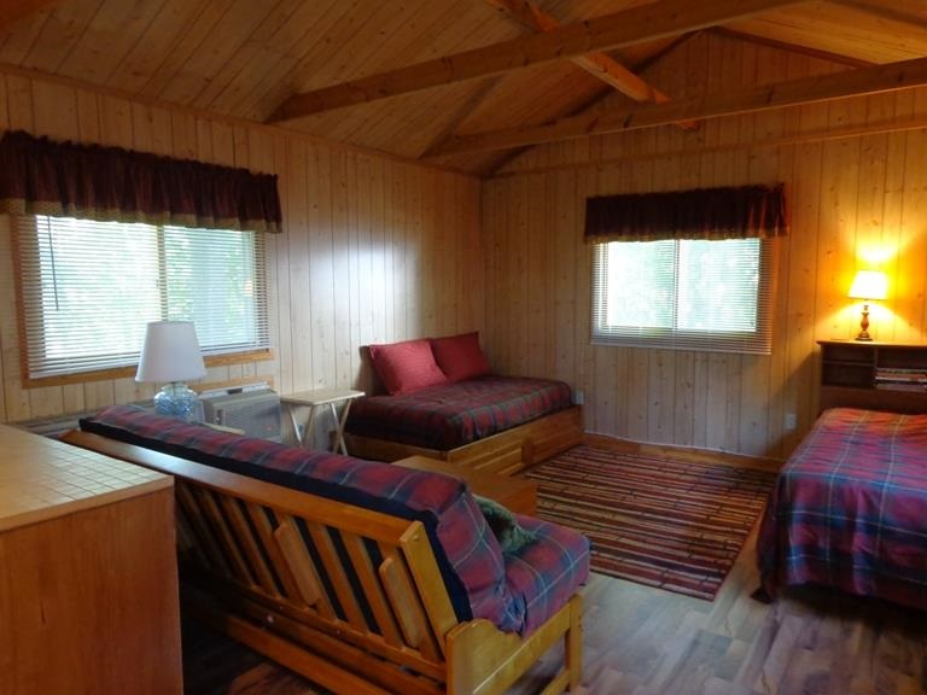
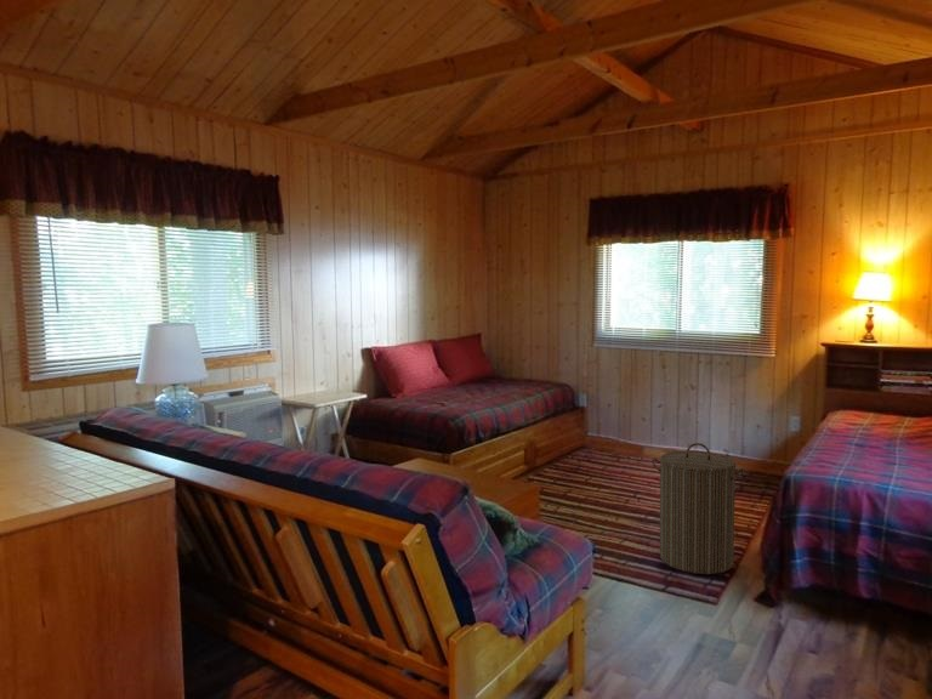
+ laundry hamper [650,442,745,575]
